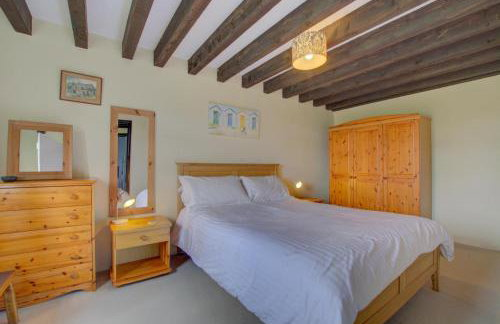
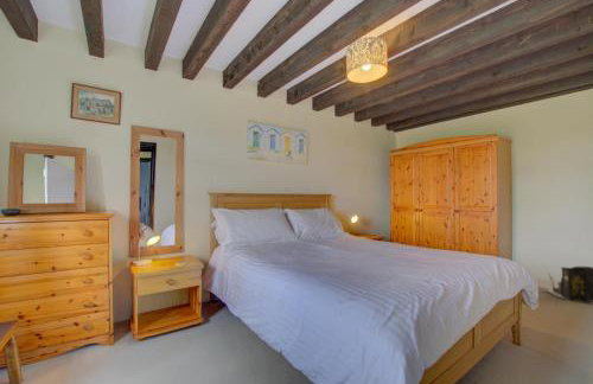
+ backpack [544,265,593,306]
